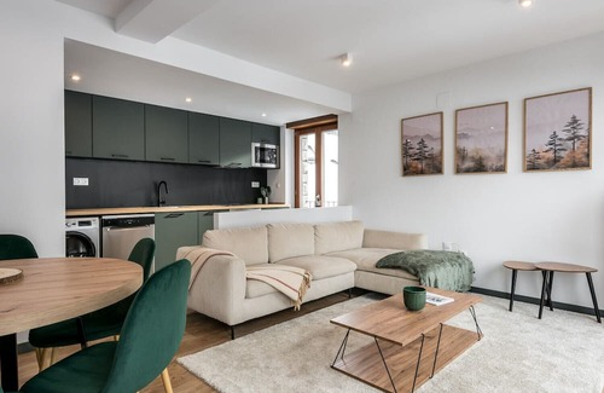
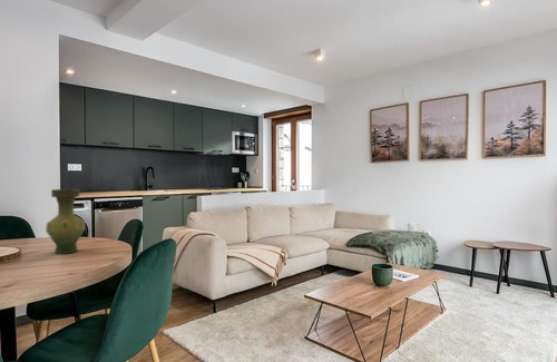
+ vase [45,188,87,255]
